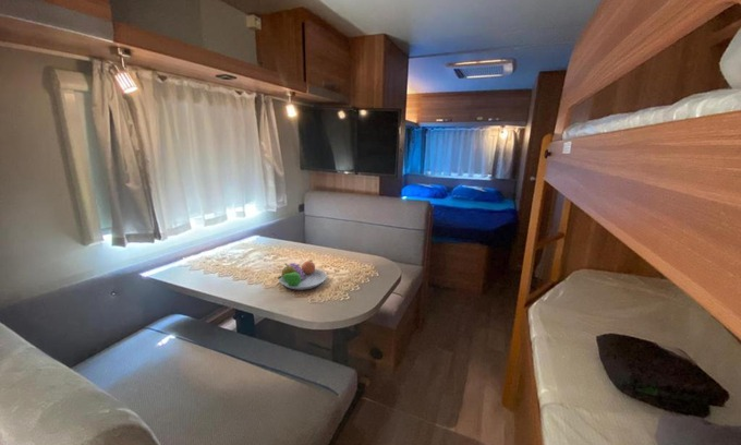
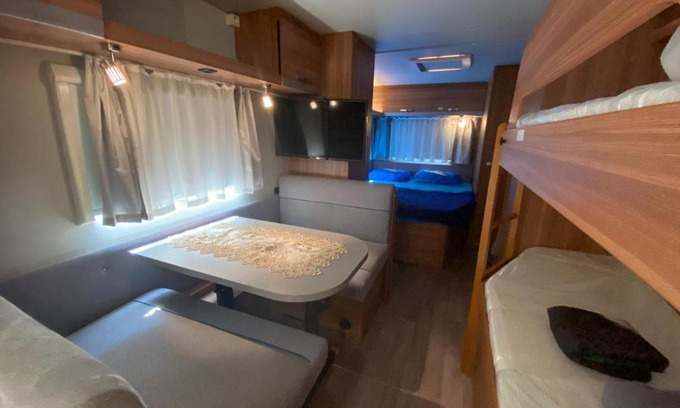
- fruit bowl [277,260,328,291]
